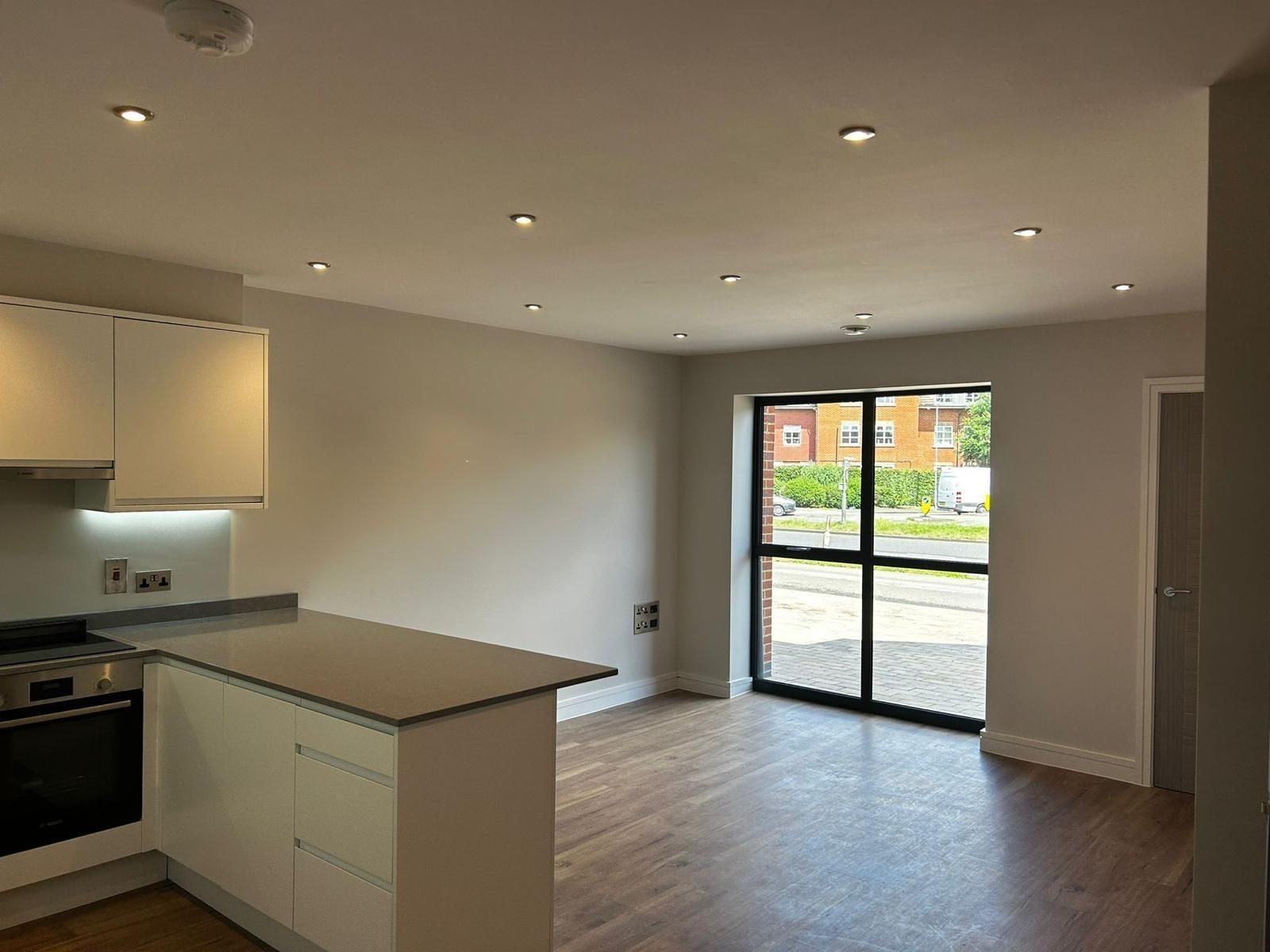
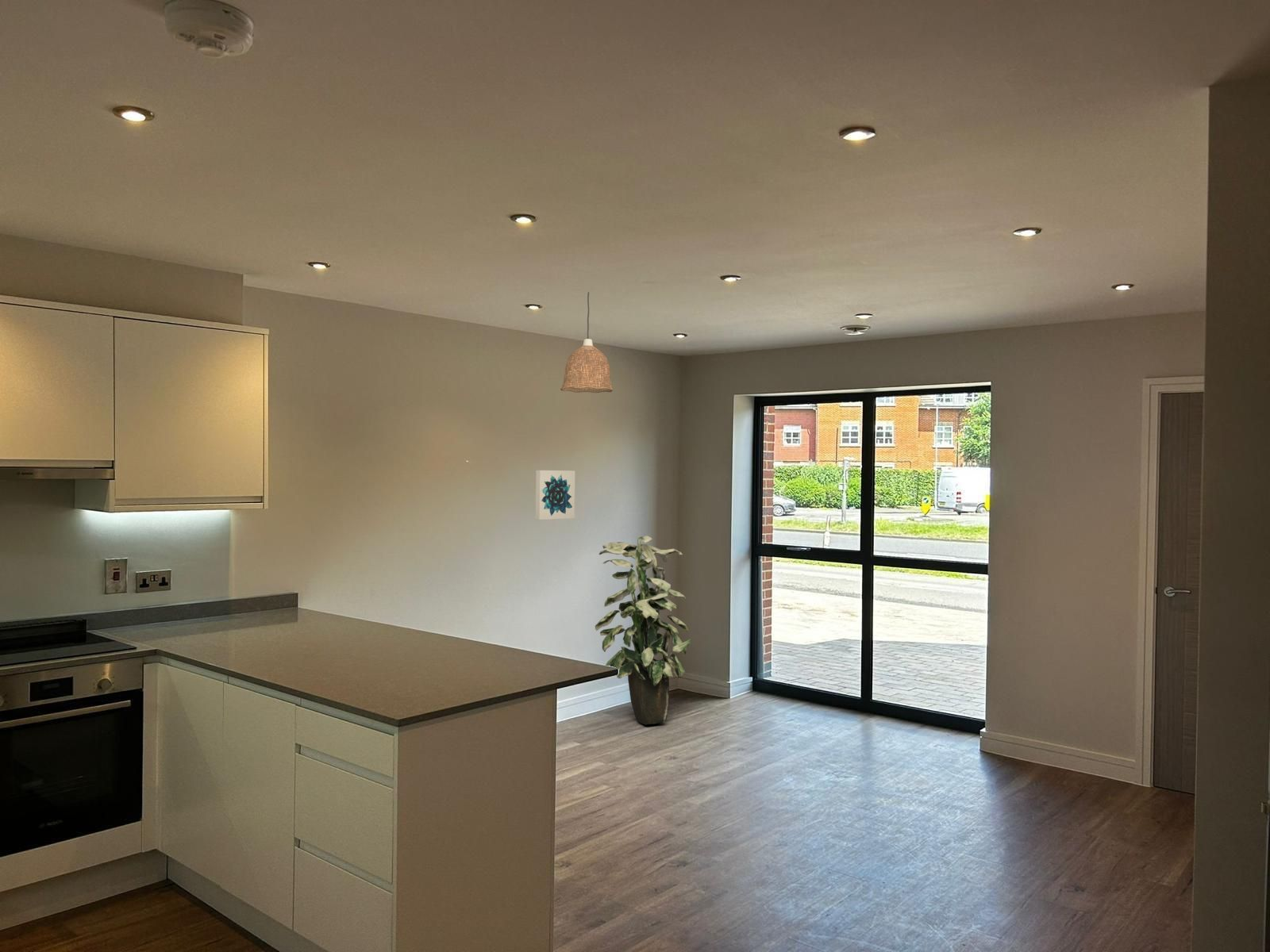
+ wall art [534,470,576,520]
+ indoor plant [595,535,693,725]
+ pendant lamp [560,291,614,393]
